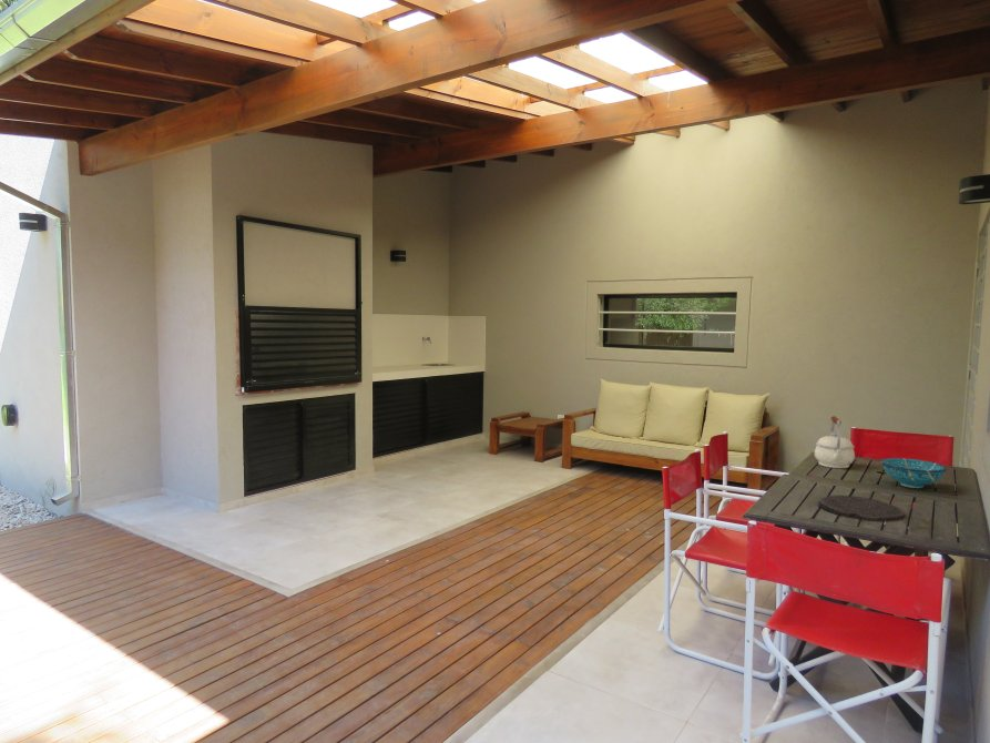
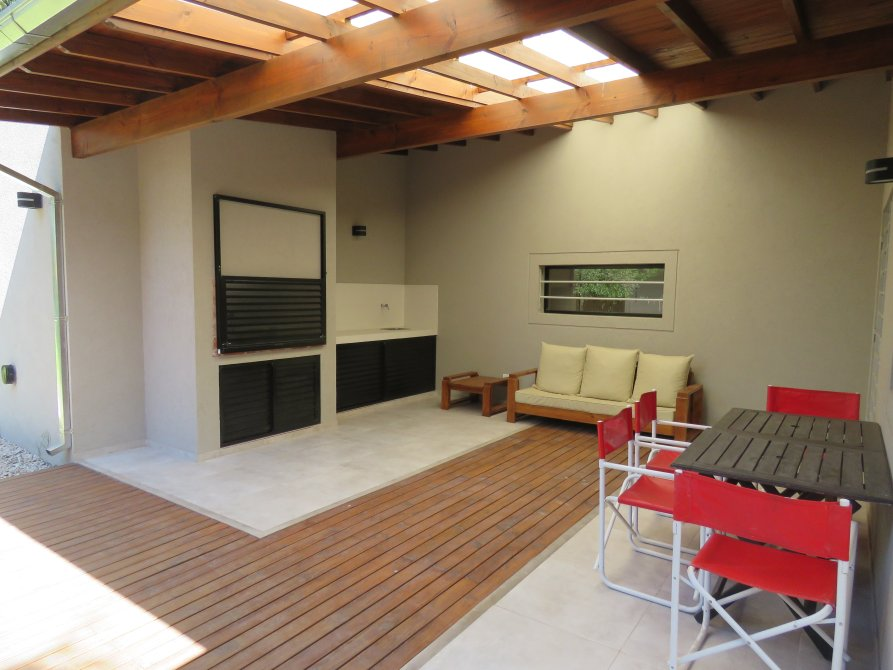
- bowl [880,457,948,489]
- kettle [814,415,856,469]
- plate [817,495,906,522]
